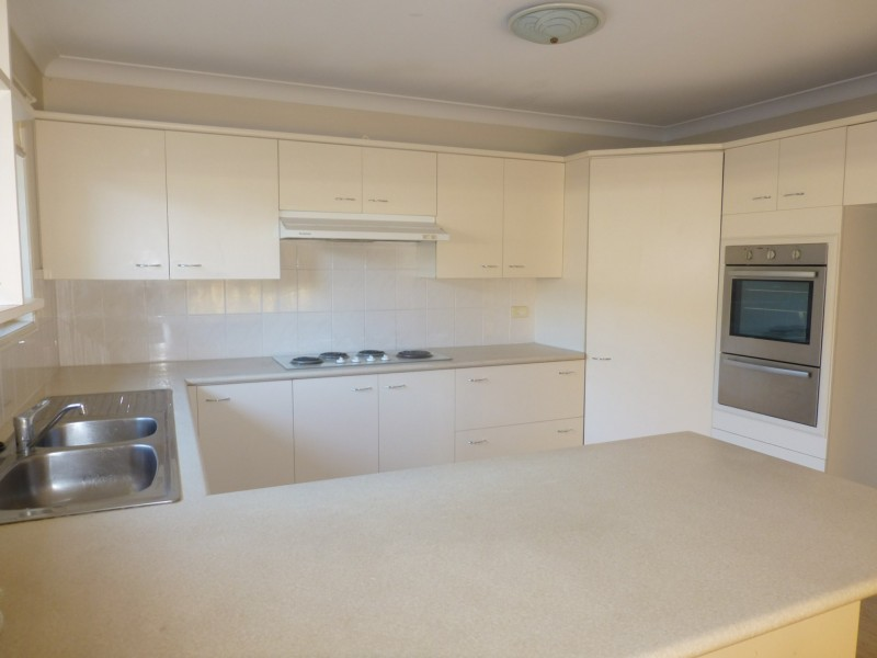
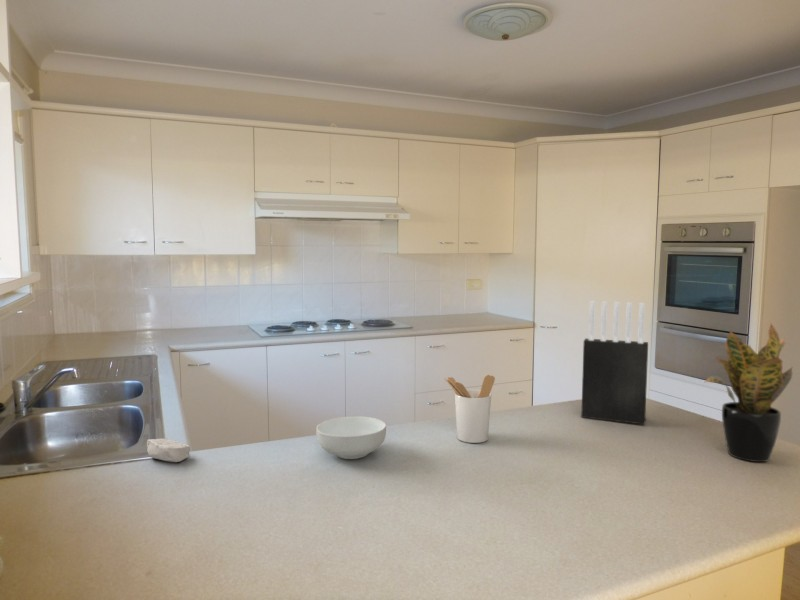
+ knife block [580,300,649,426]
+ cereal bowl [315,416,387,460]
+ utensil holder [443,374,496,444]
+ soap bar [146,438,191,463]
+ potted plant [704,323,793,463]
